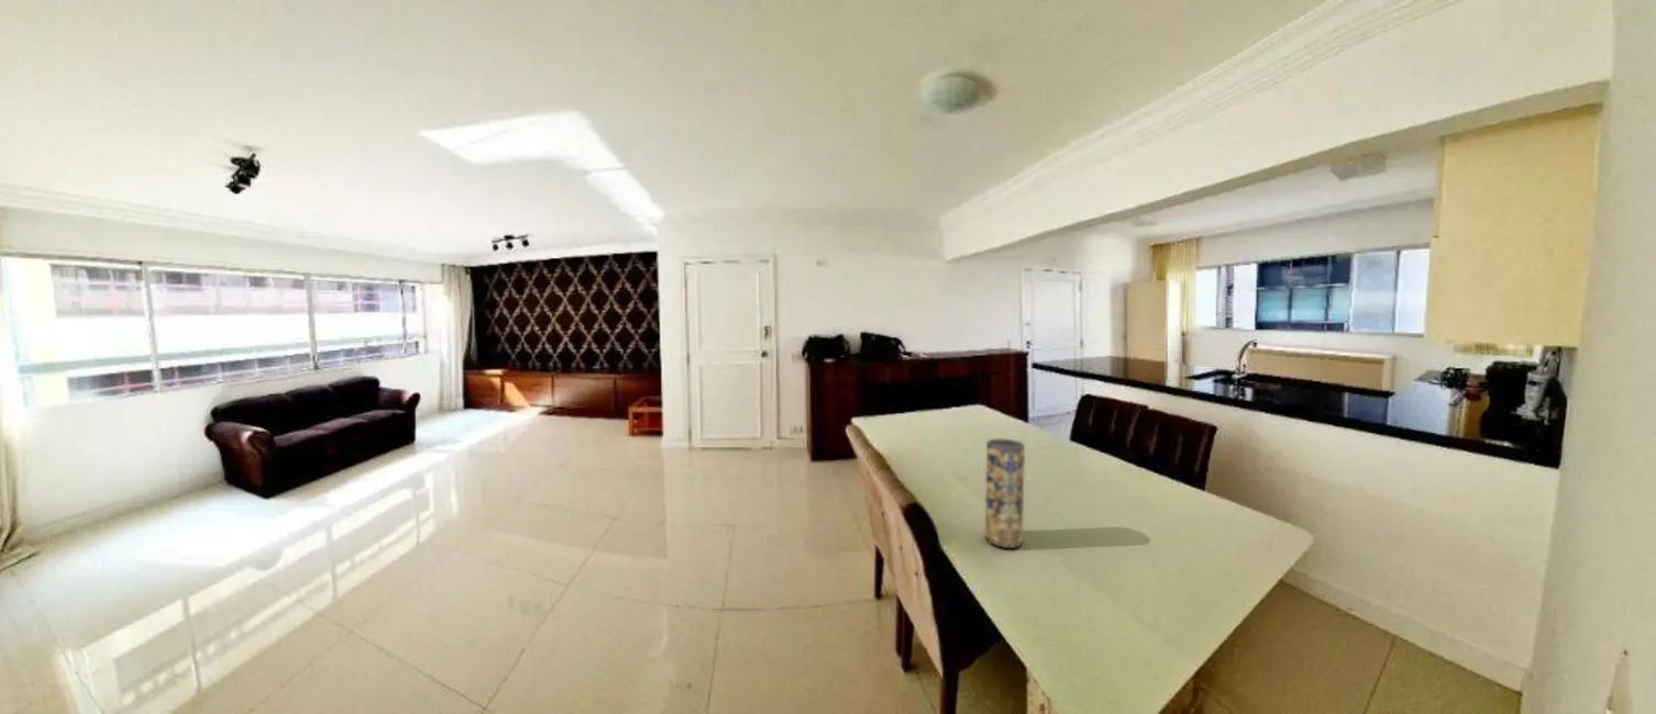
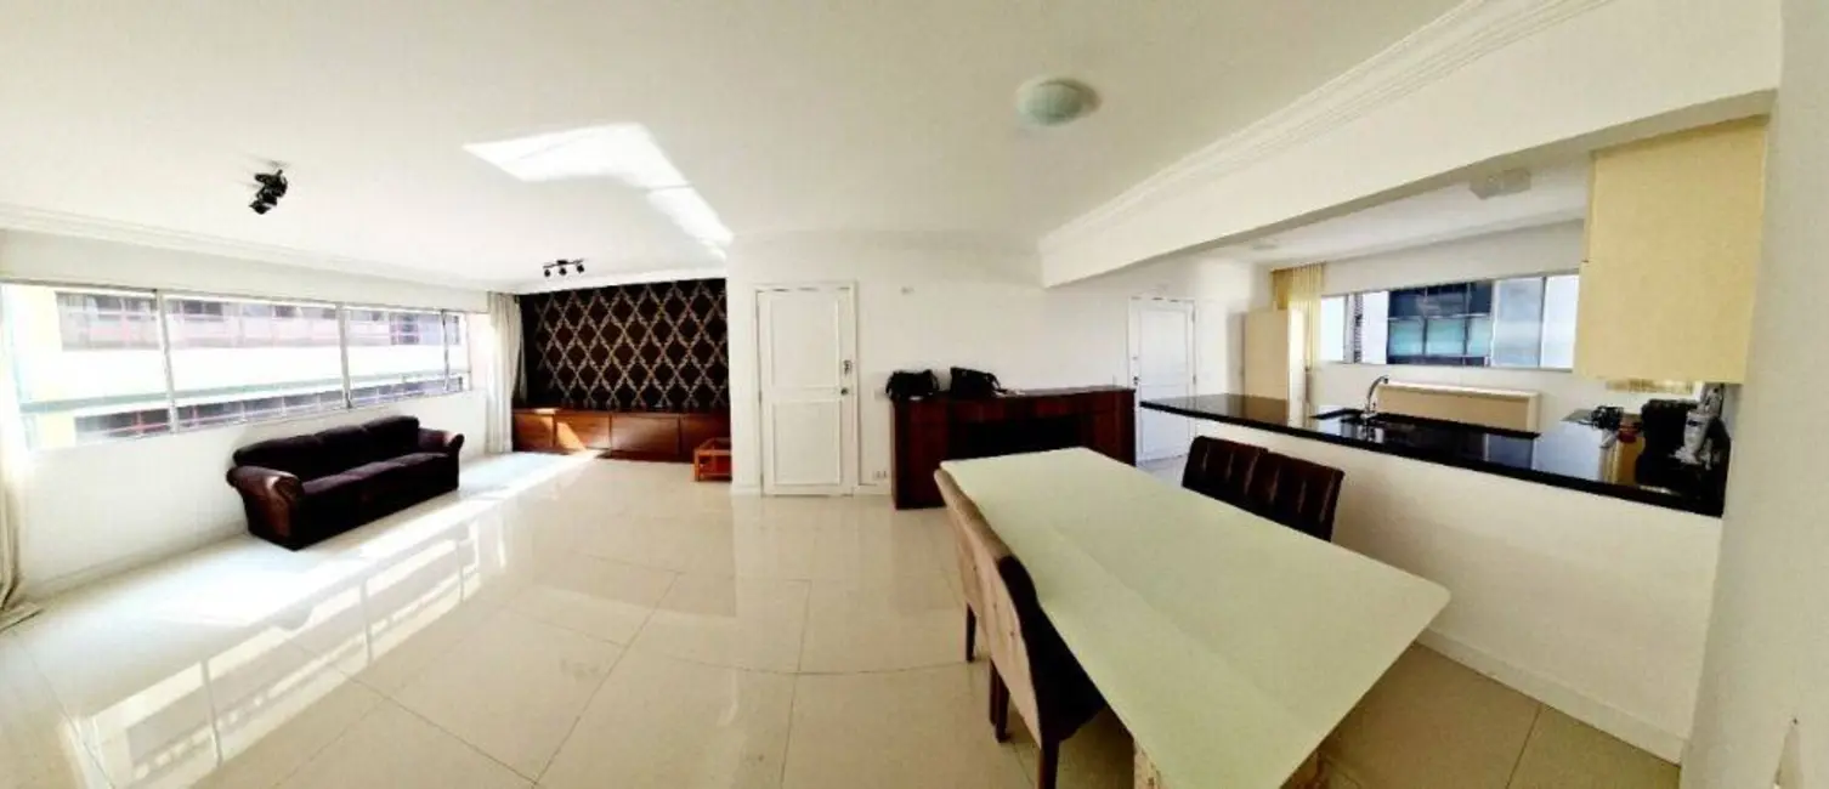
- vase [984,438,1026,549]
